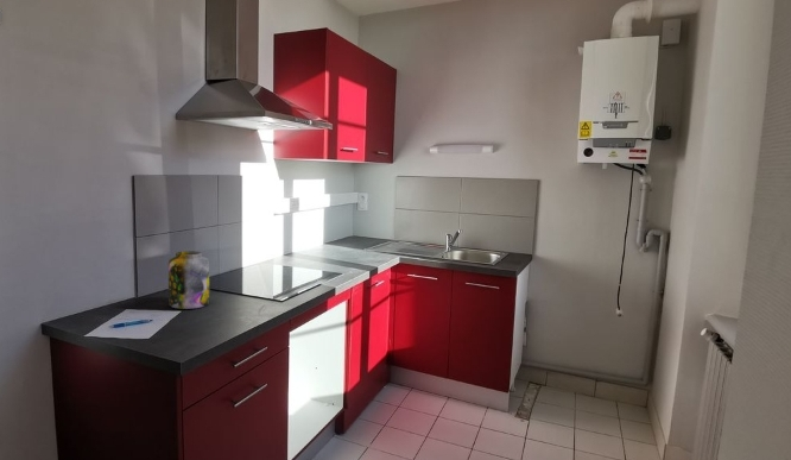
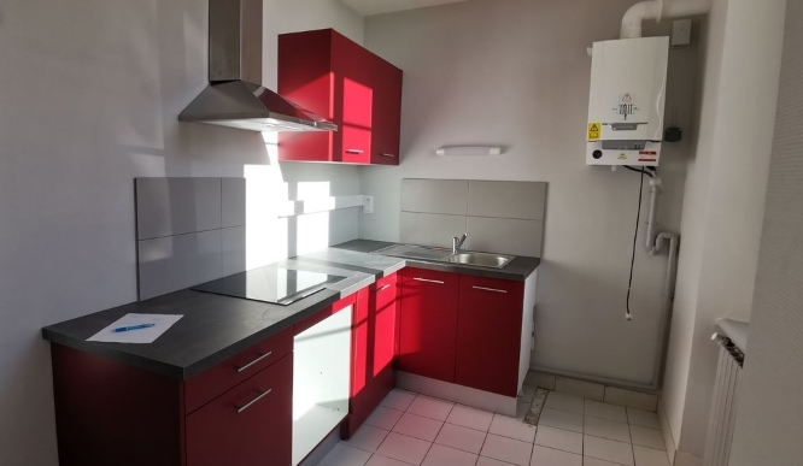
- jar [167,250,210,310]
